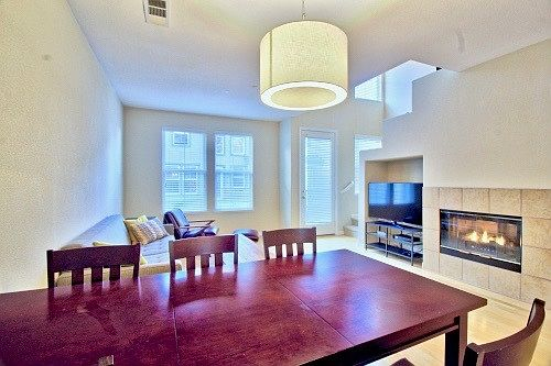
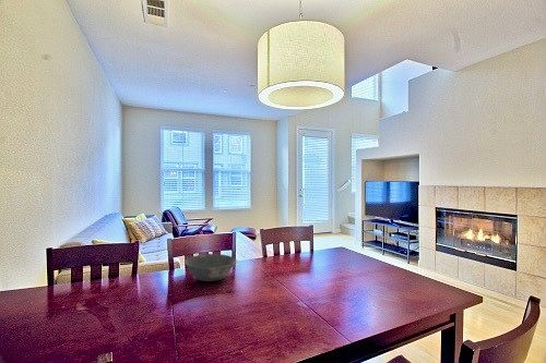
+ bowl [183,253,238,282]
